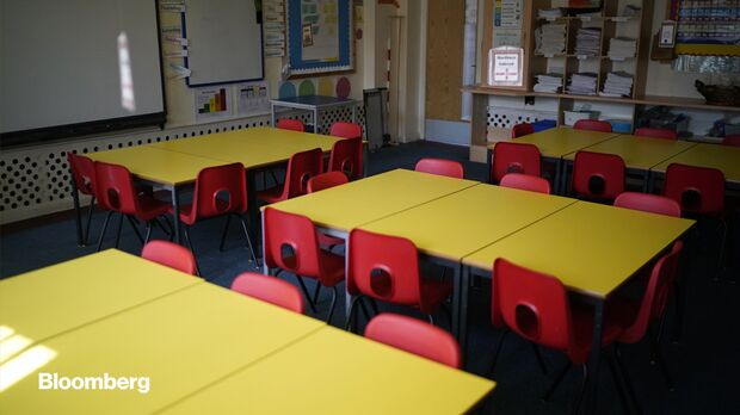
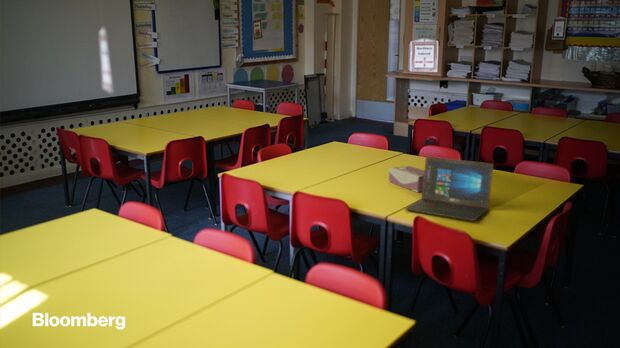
+ laptop [404,155,495,222]
+ tissue box [388,165,425,193]
